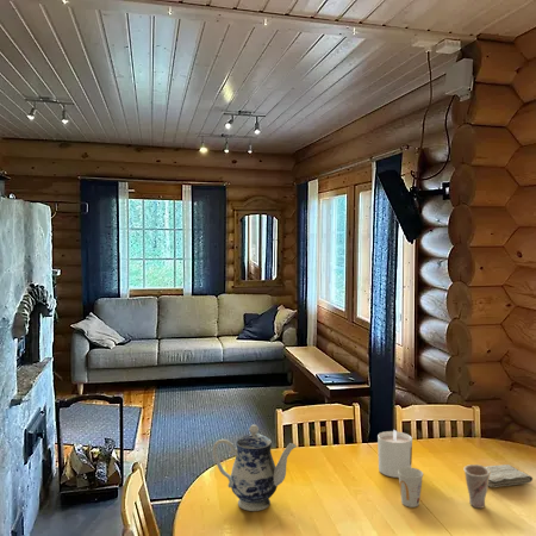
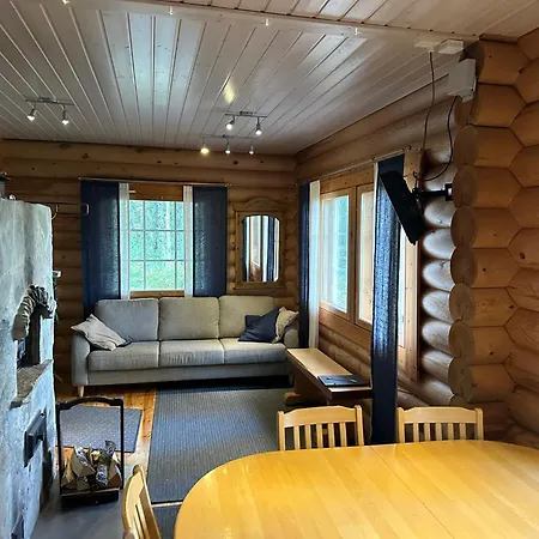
- candle [376,429,413,479]
- washcloth [486,463,534,488]
- cup [398,467,424,509]
- teapot [212,424,298,512]
- cup [463,463,491,510]
